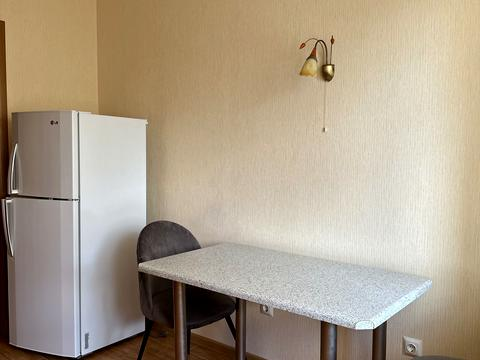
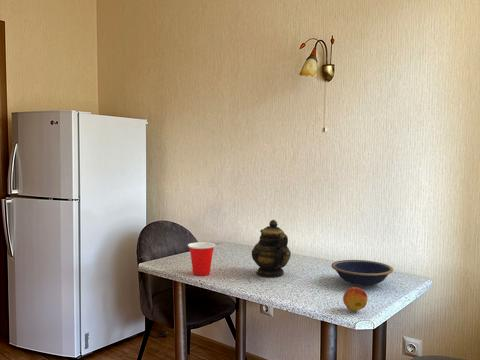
+ cup [187,241,216,276]
+ bowl [331,259,394,287]
+ fruit [342,286,368,312]
+ teapot [251,219,292,278]
